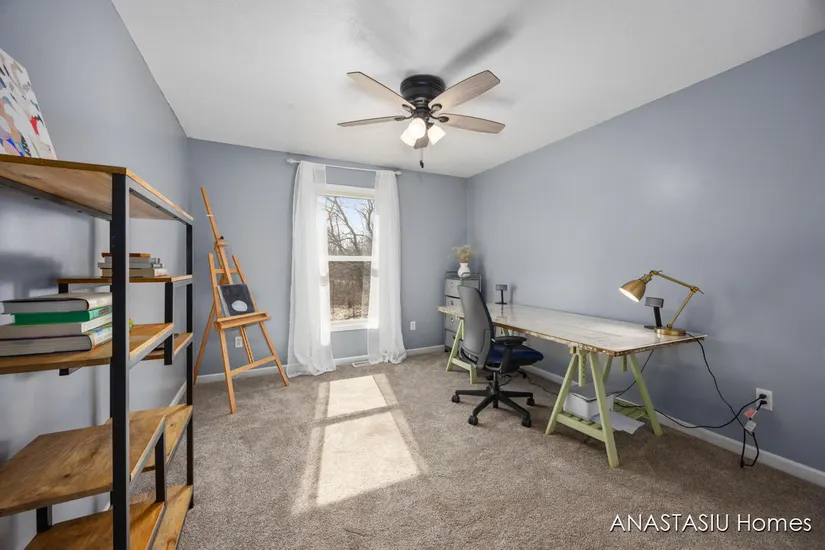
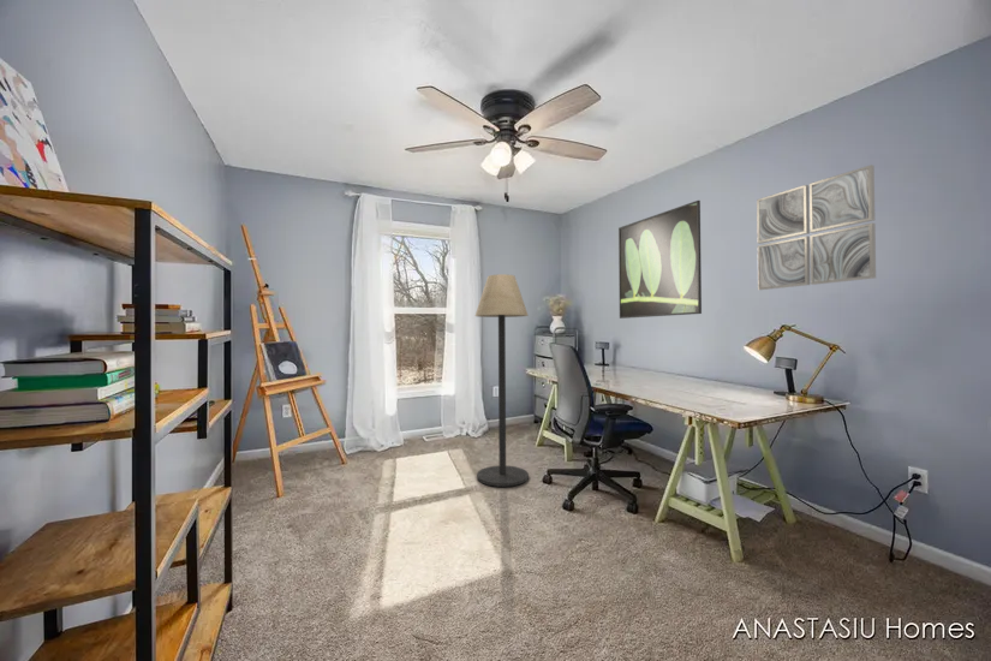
+ floor lamp [474,273,530,488]
+ wall art [756,163,877,291]
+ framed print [617,200,703,320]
